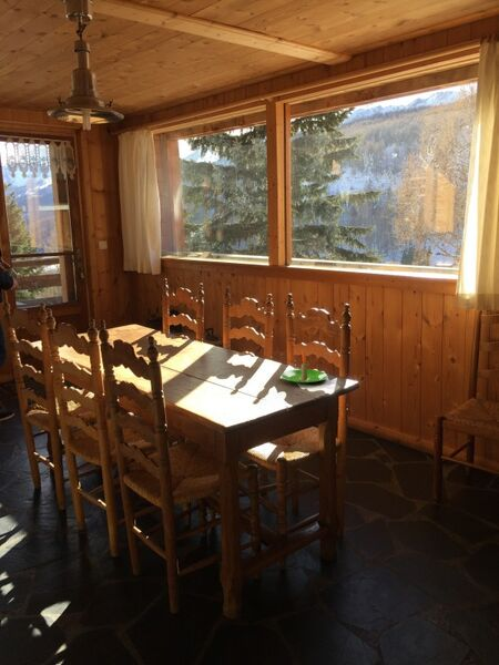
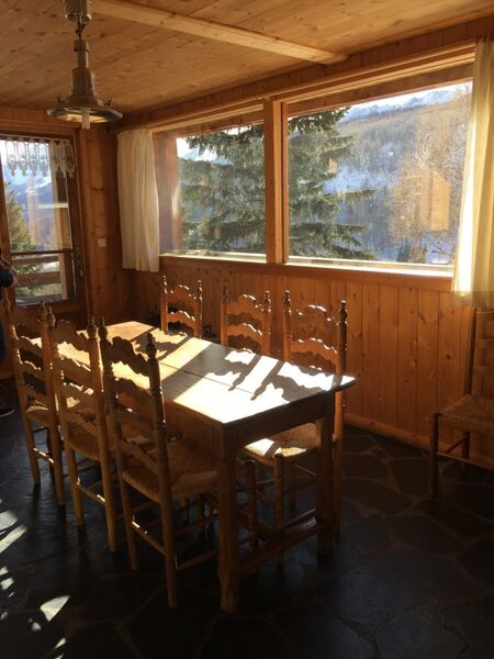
- candle [281,349,328,385]
